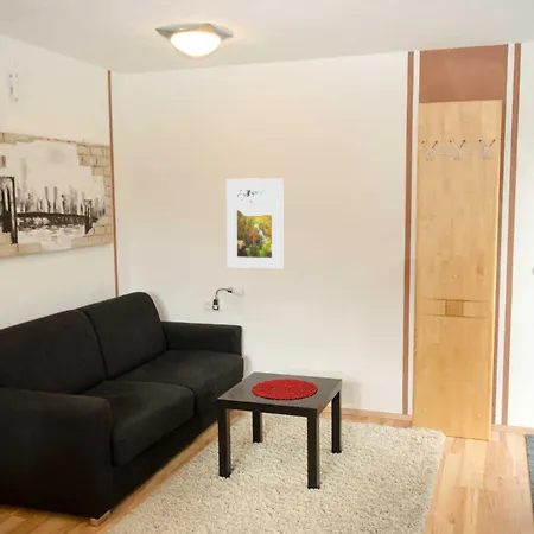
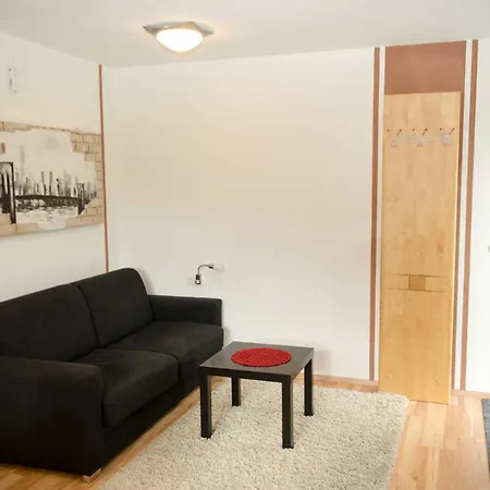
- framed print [225,177,285,269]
